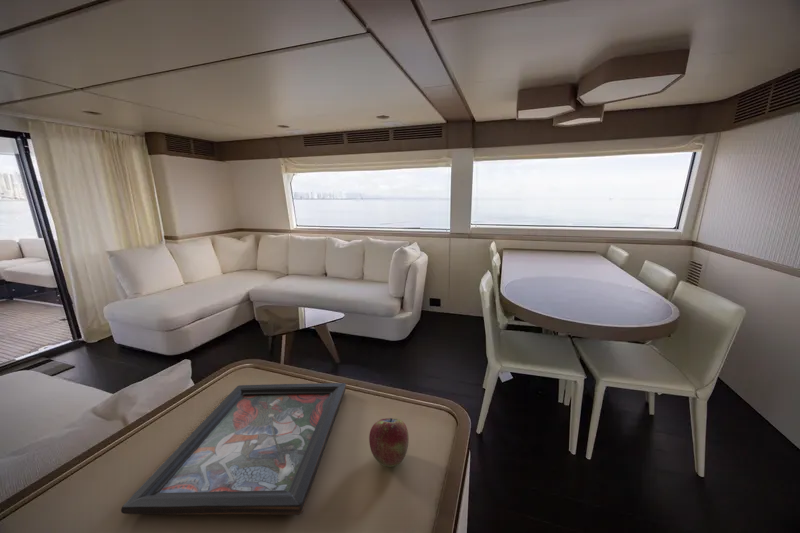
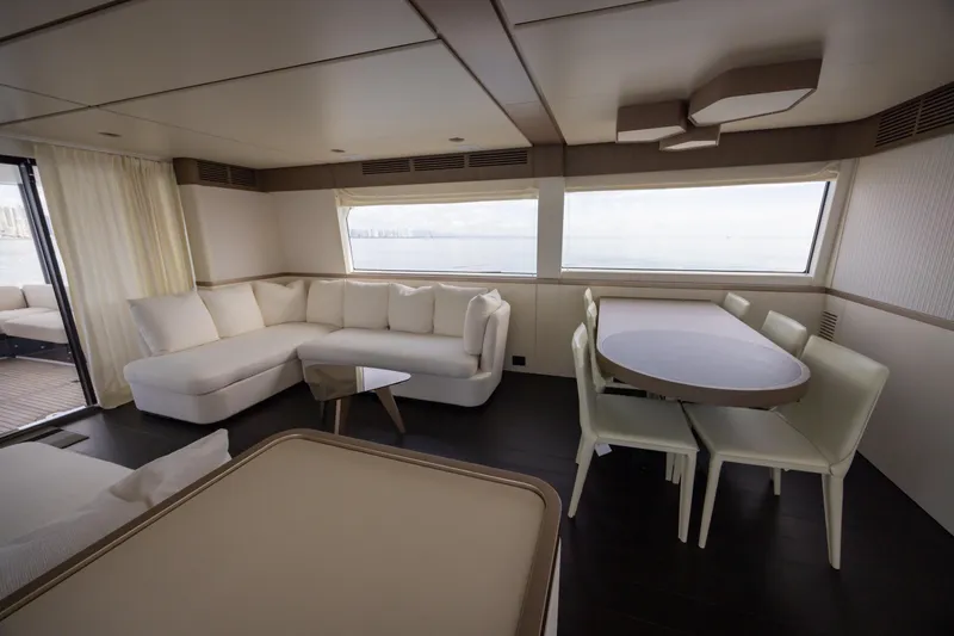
- fruit [368,417,410,468]
- decorative tray [120,382,347,516]
